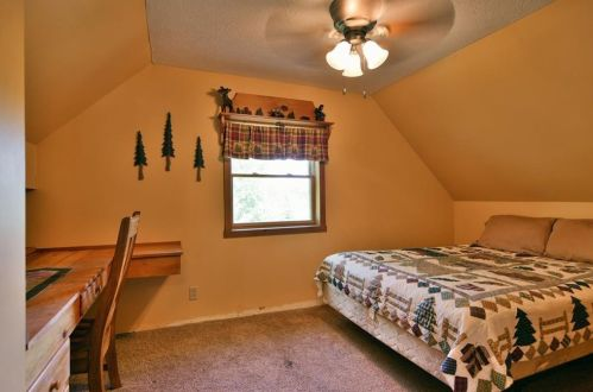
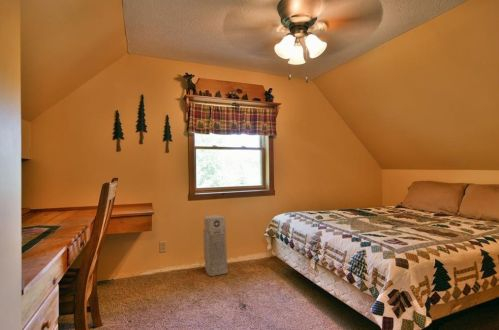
+ air purifier [202,214,229,277]
